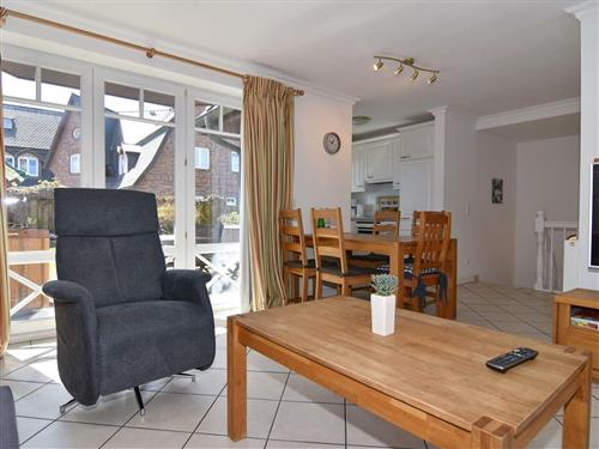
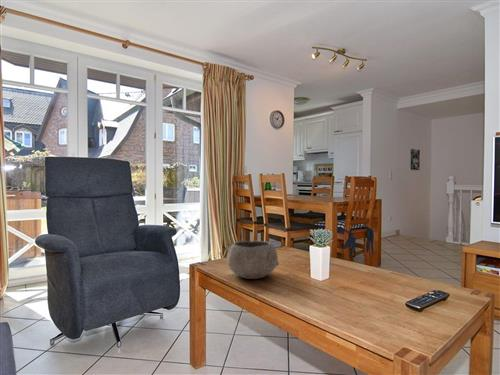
+ bowl [226,240,280,280]
